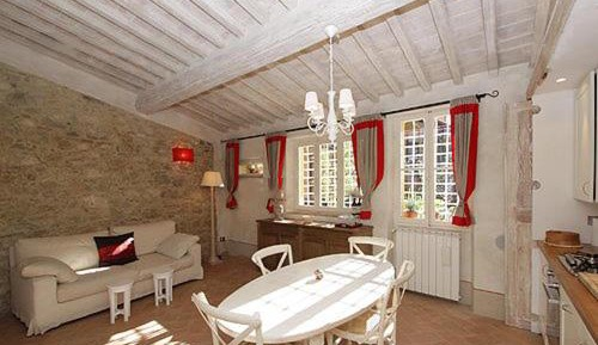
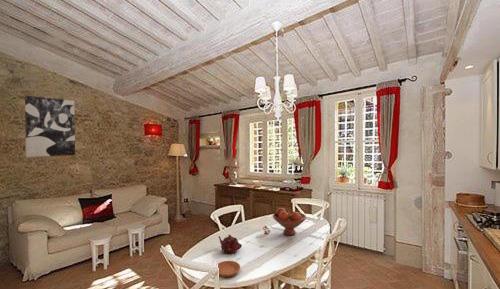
+ saucer [217,260,241,278]
+ wall art [24,94,76,158]
+ teapot [217,234,243,254]
+ fruit bowl [272,207,307,236]
